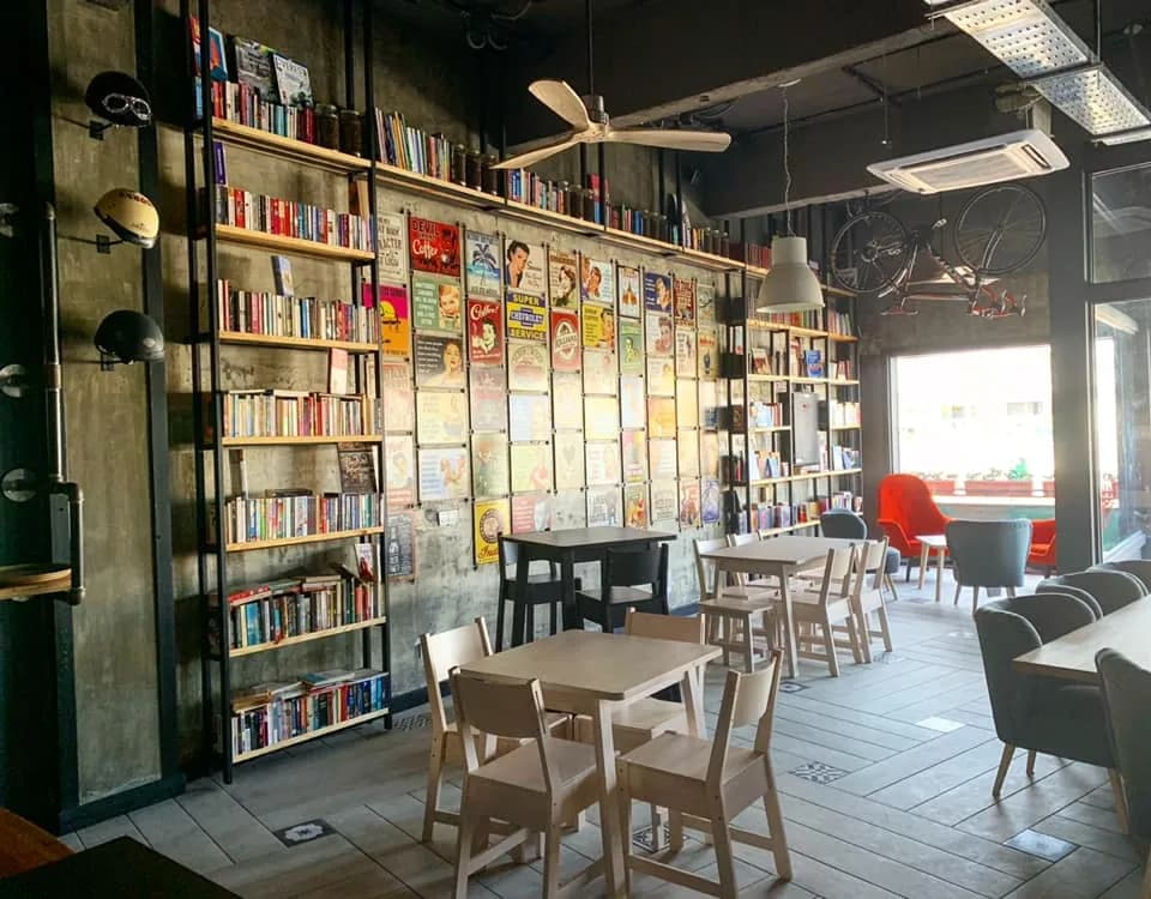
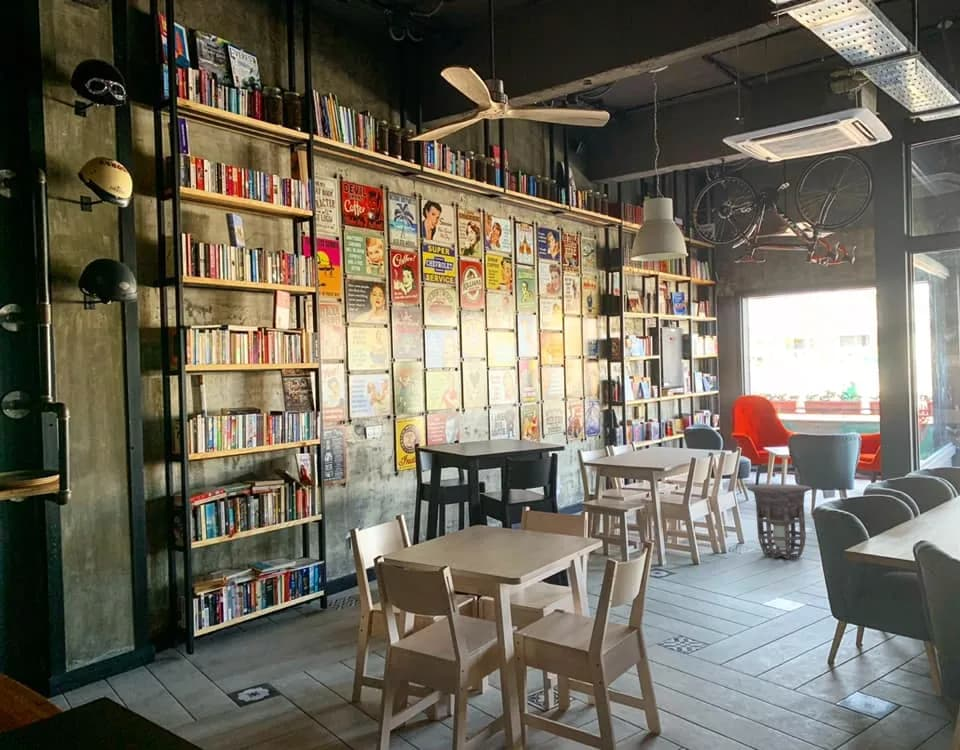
+ side table [746,483,812,560]
